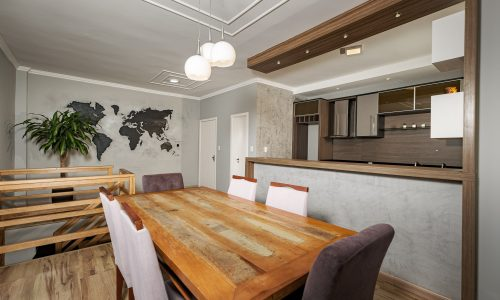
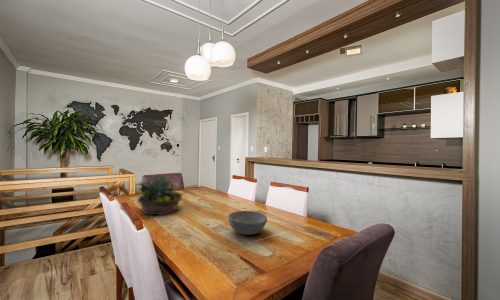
+ succulent planter [135,174,184,216]
+ bowl [227,210,268,236]
